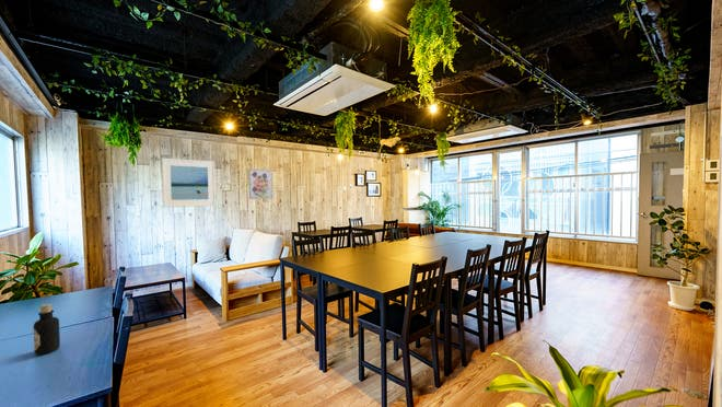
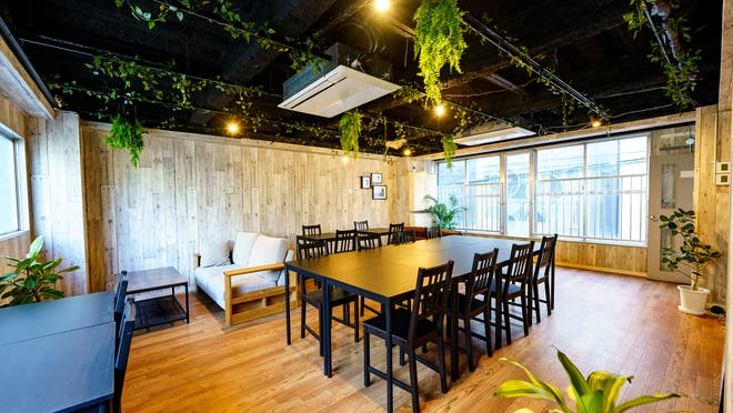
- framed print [161,156,217,208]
- wall art [247,168,273,200]
- bottle [33,303,61,356]
